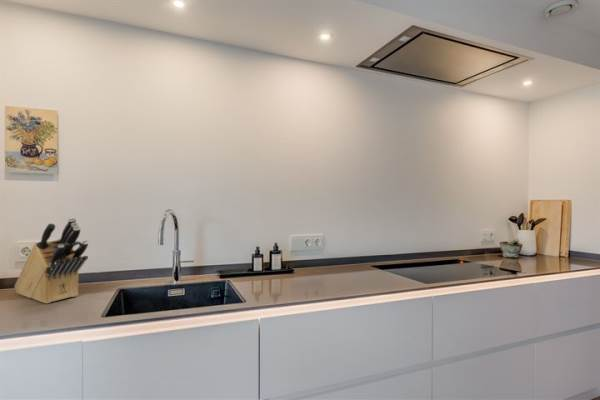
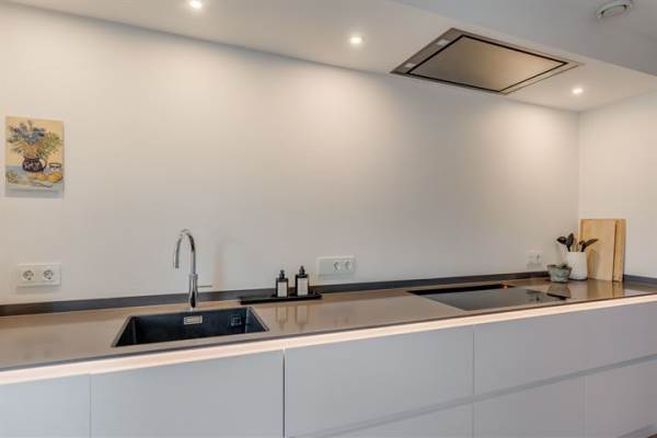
- knife block [13,217,89,305]
